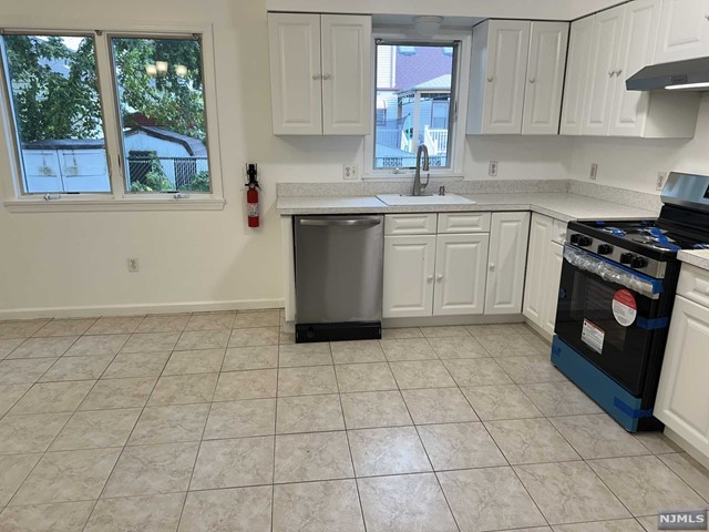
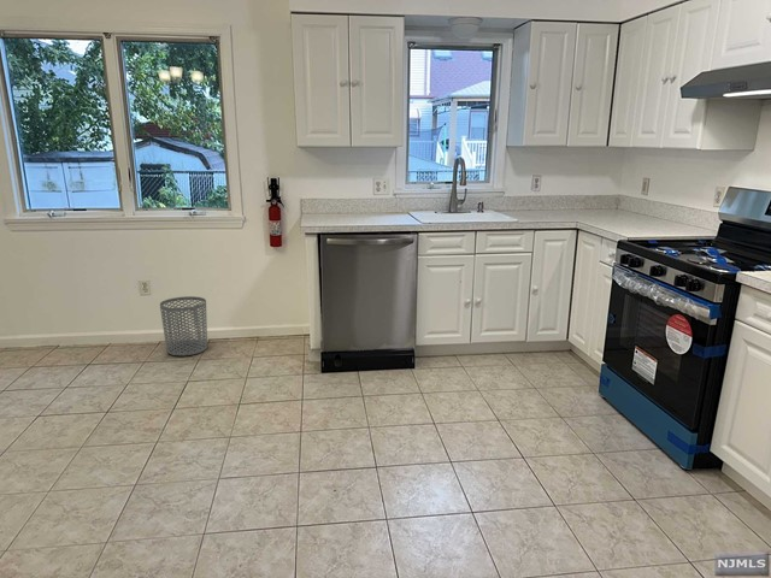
+ waste bin [159,295,208,356]
